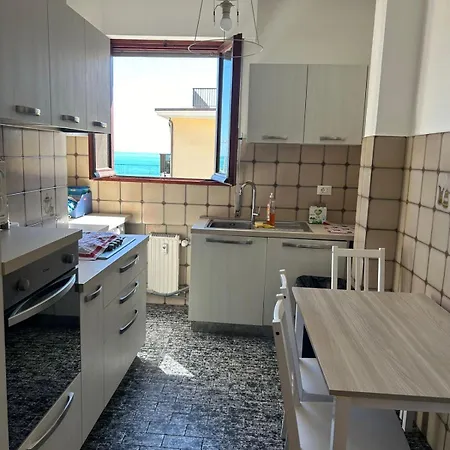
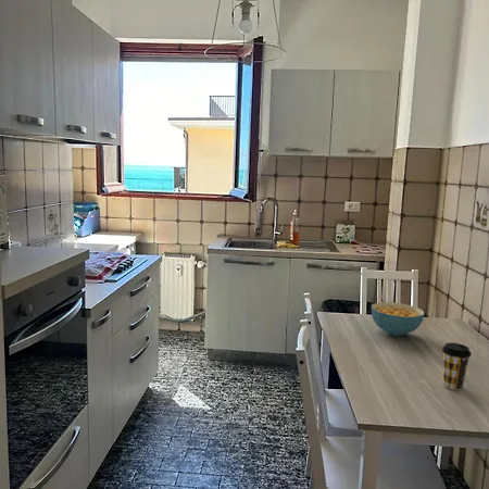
+ cereal bowl [371,301,425,337]
+ coffee cup [441,342,473,391]
